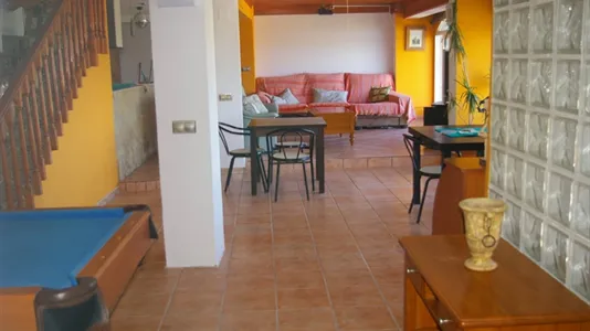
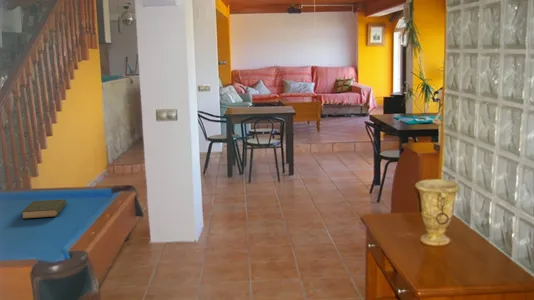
+ book [21,198,67,220]
